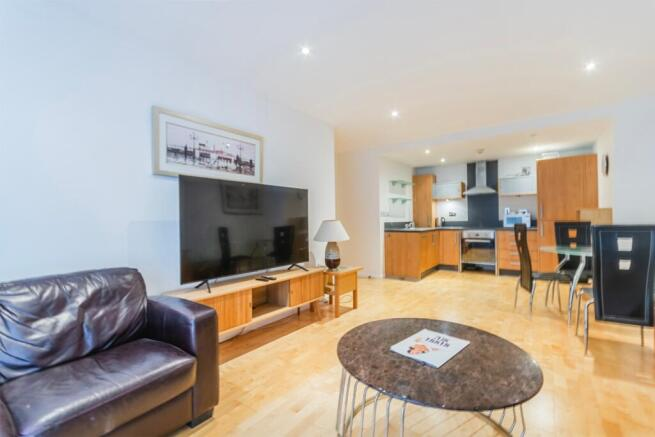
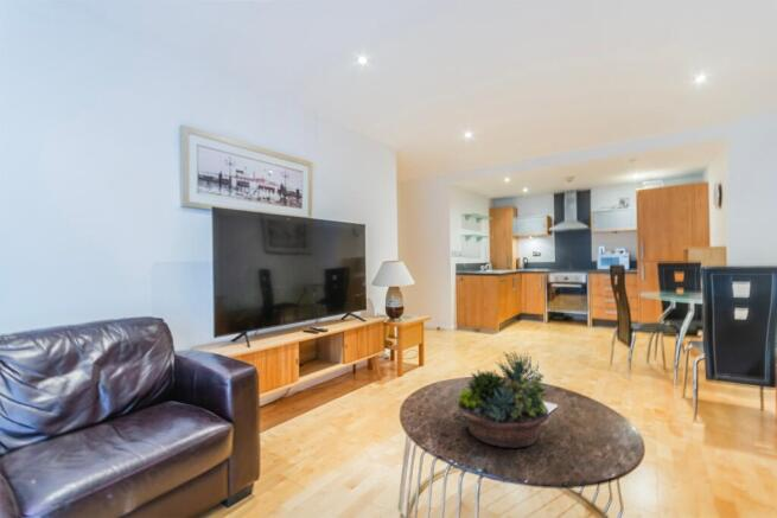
+ succulent planter [456,348,549,449]
